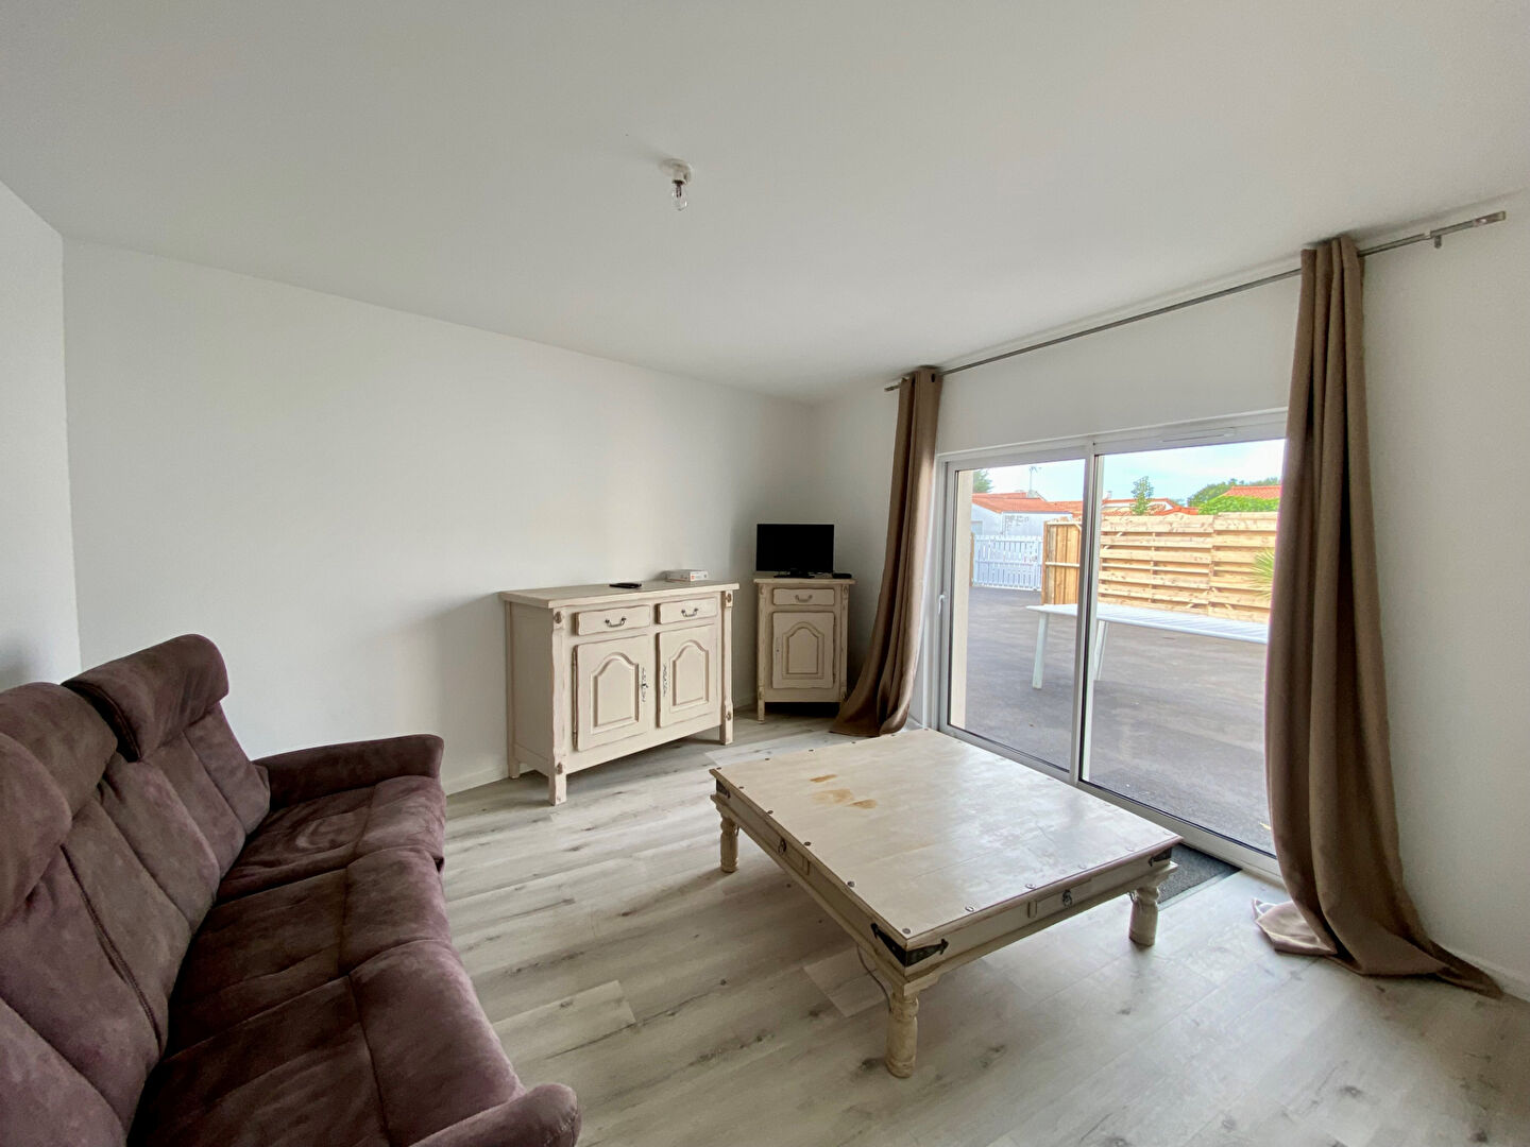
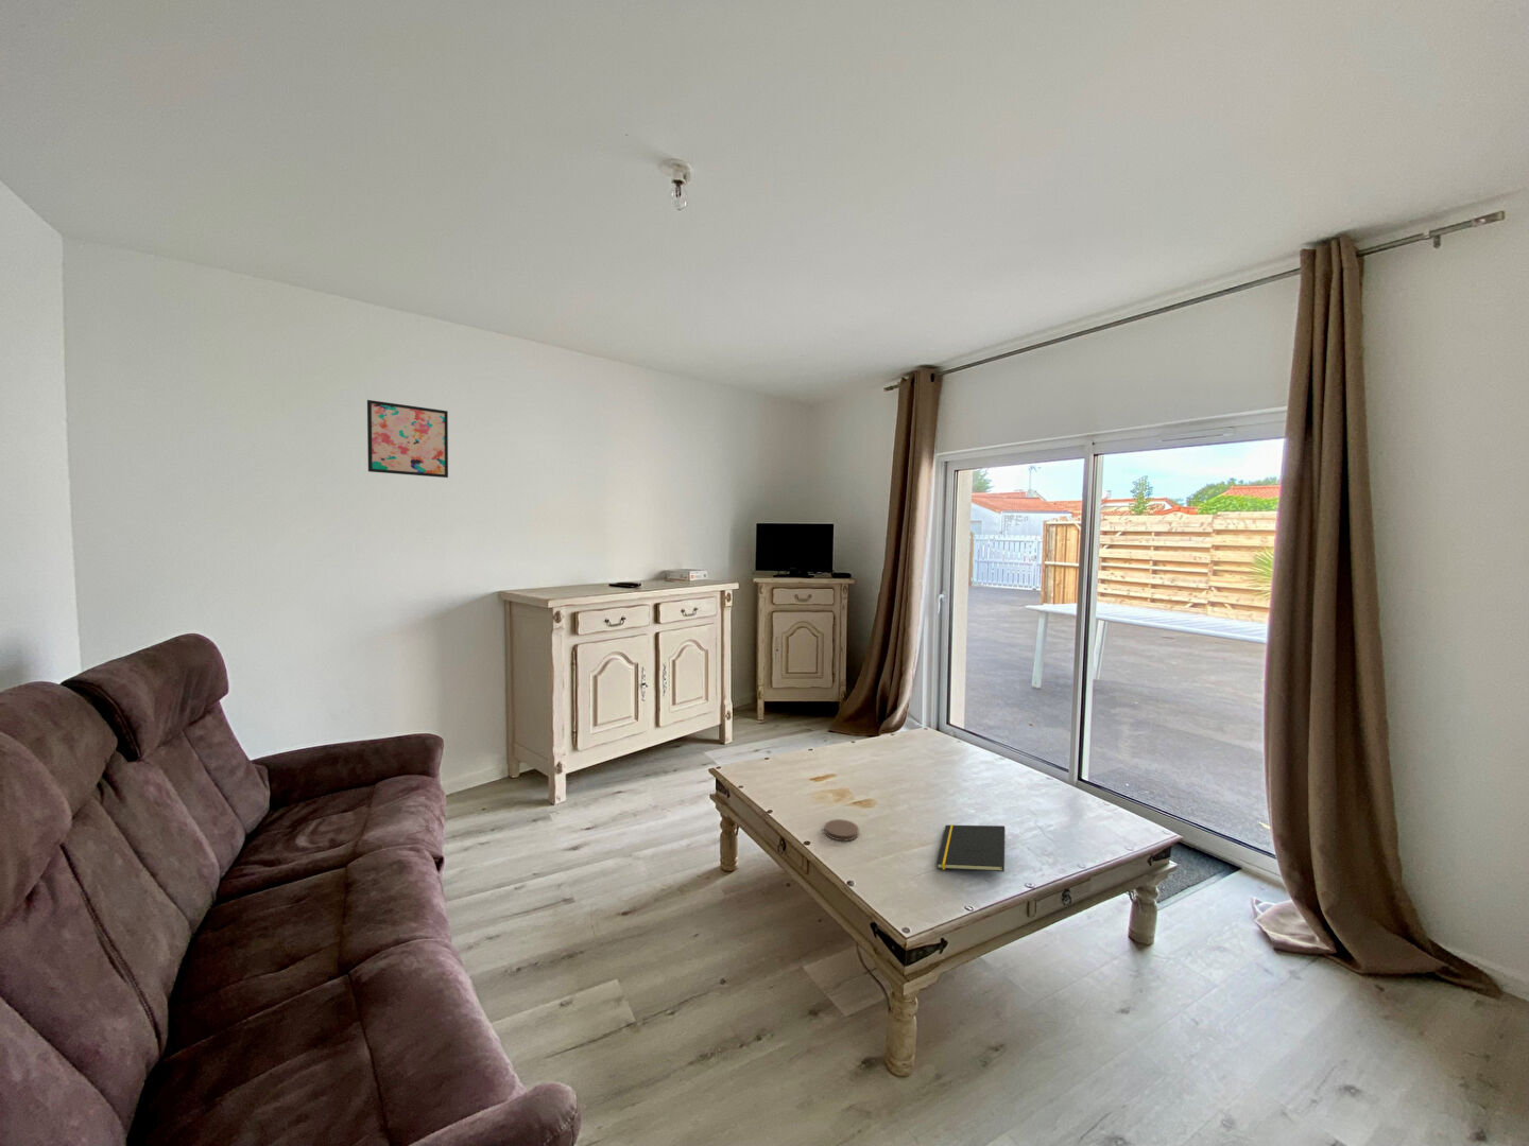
+ wall art [366,398,449,479]
+ coaster [823,819,860,841]
+ notepad [935,823,1006,873]
